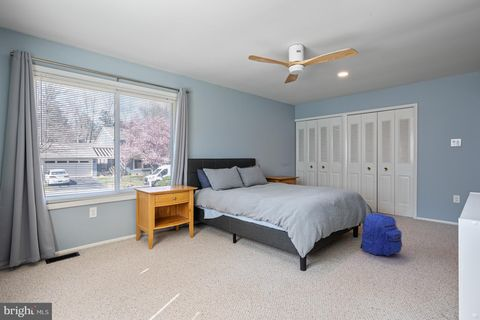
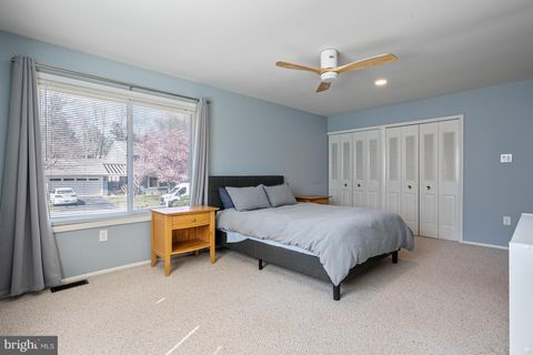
- backpack [359,212,403,257]
